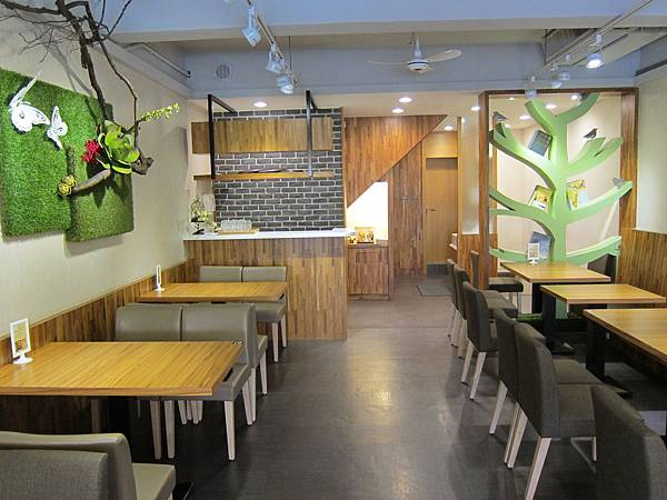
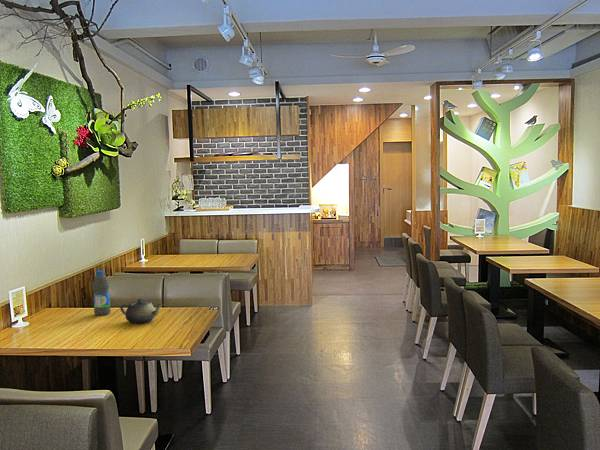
+ teapot [119,297,164,325]
+ water bottle [92,269,112,316]
